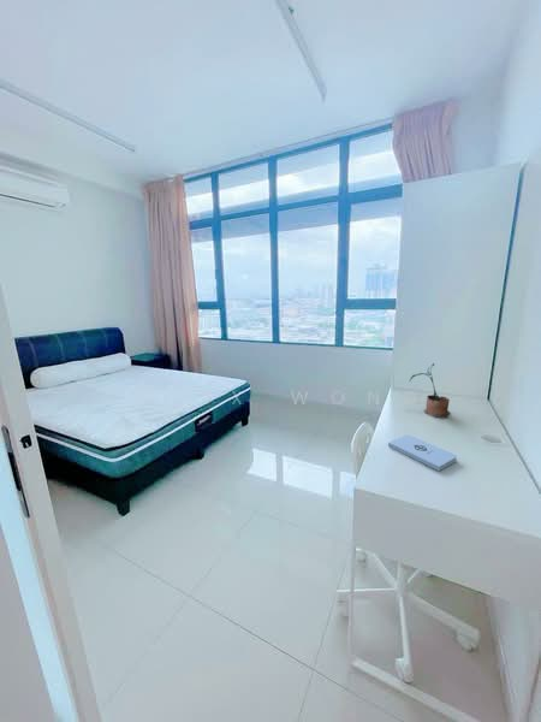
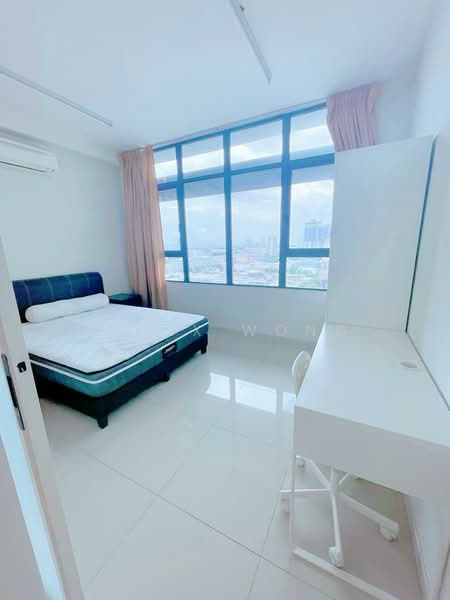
- notepad [387,433,458,472]
- potted plant [409,362,452,419]
